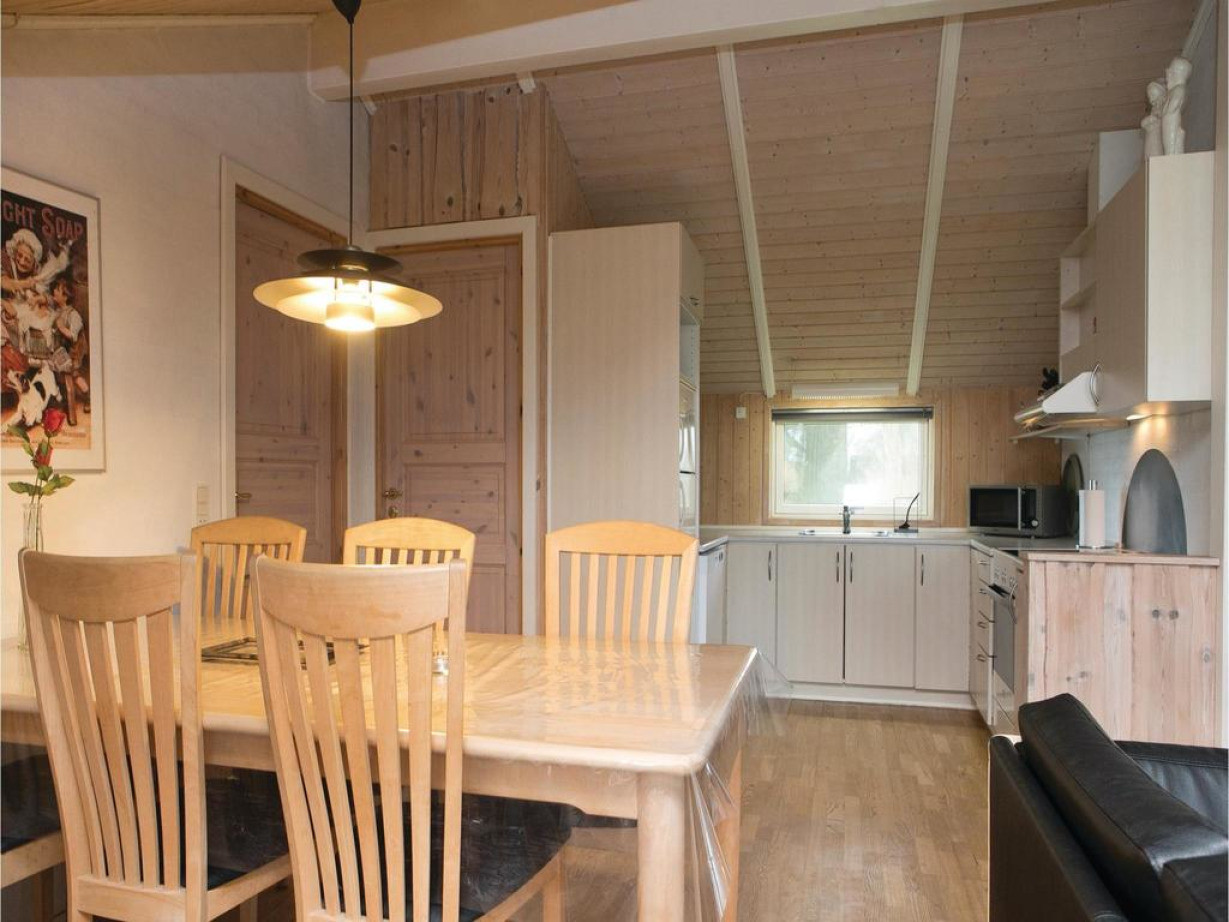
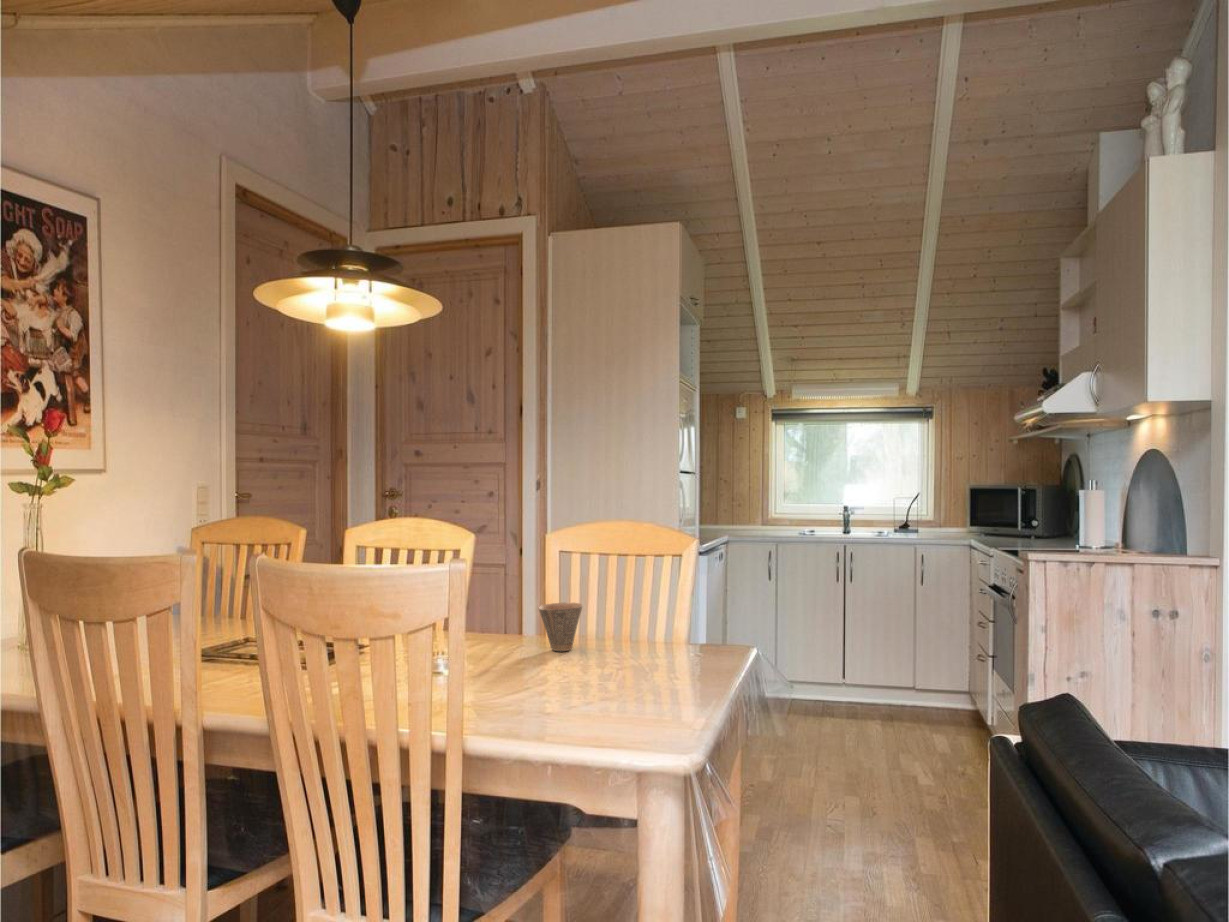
+ cup [538,602,583,652]
